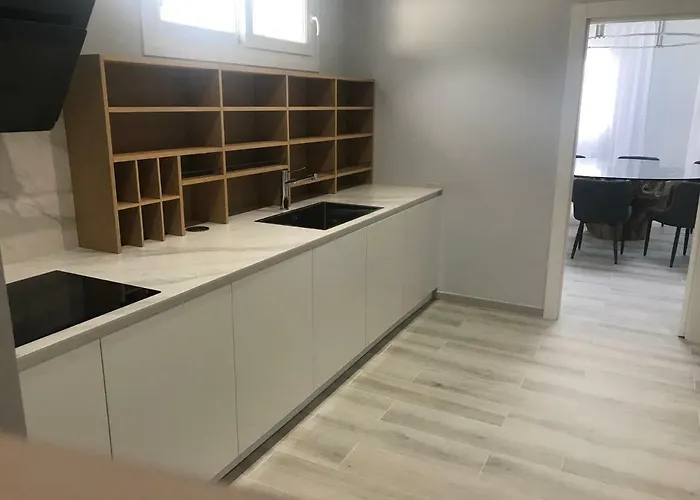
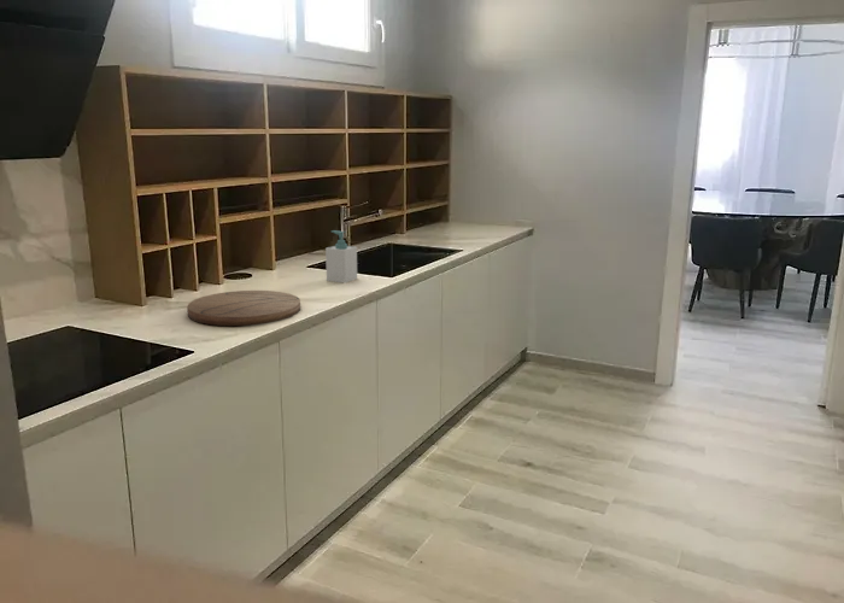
+ cutting board [186,289,301,327]
+ soap bottle [324,229,358,285]
